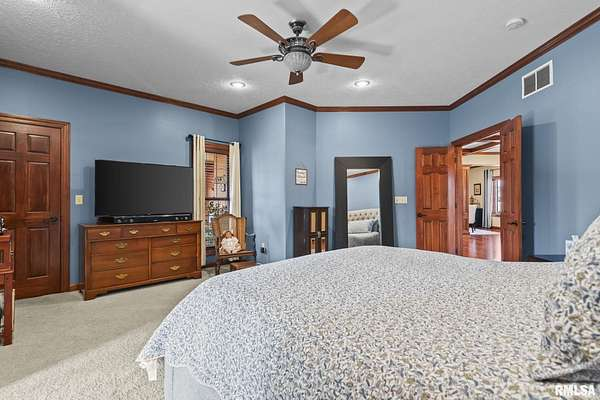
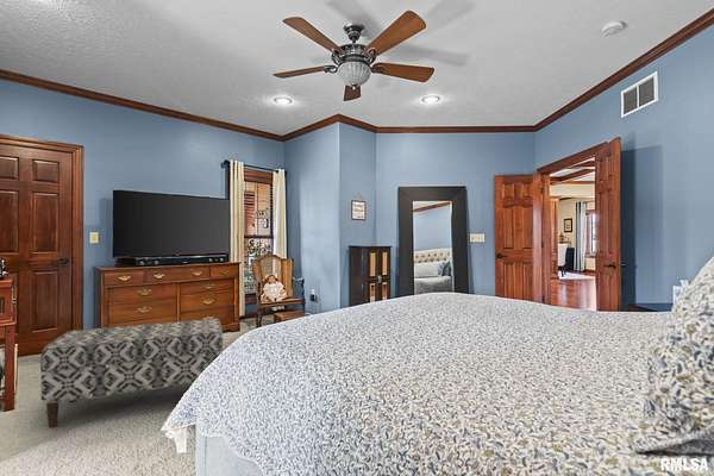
+ bench [39,318,224,428]
